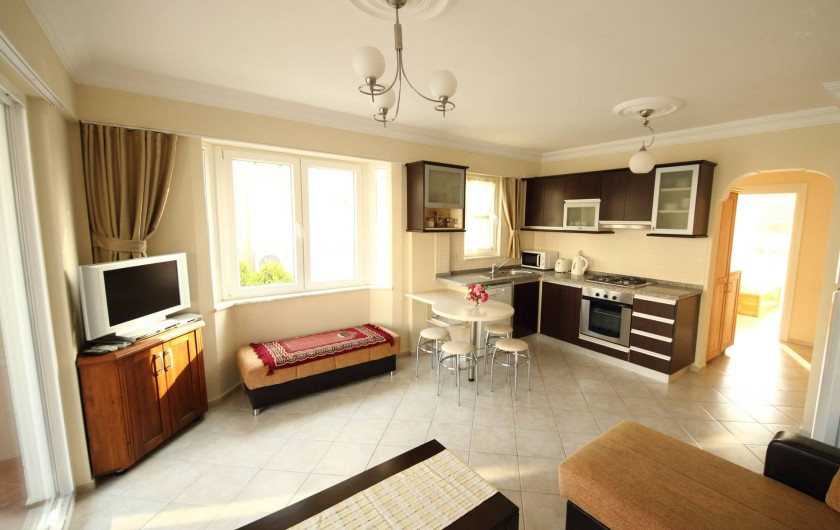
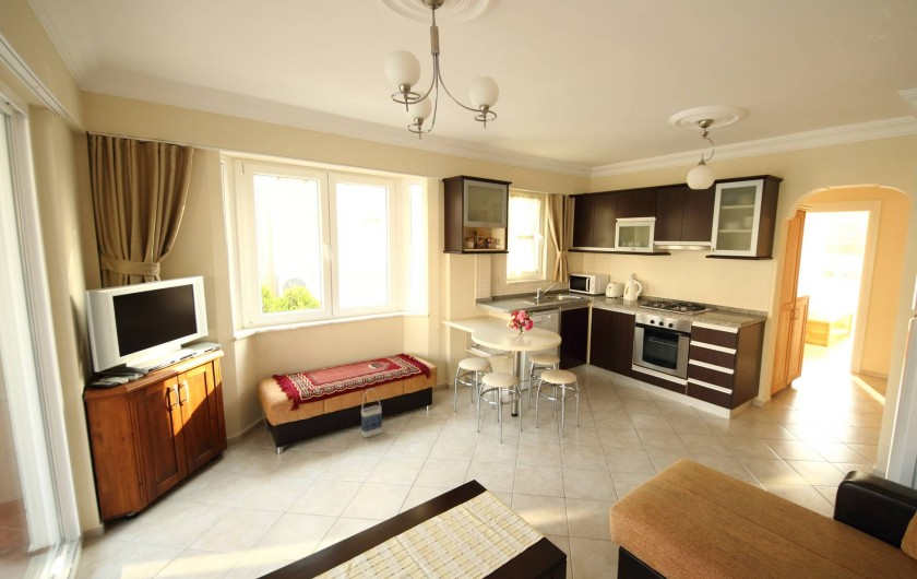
+ bag [360,388,383,439]
